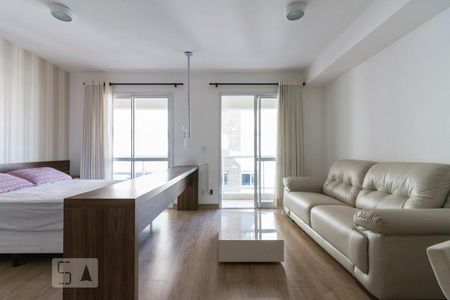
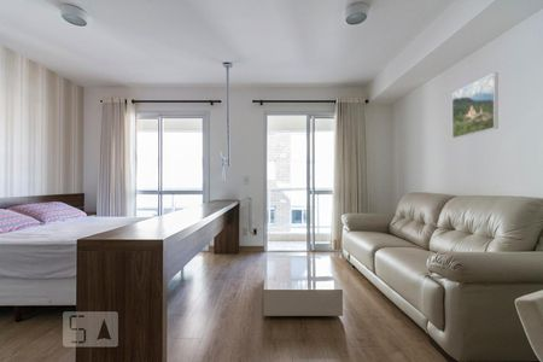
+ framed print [451,71,500,140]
